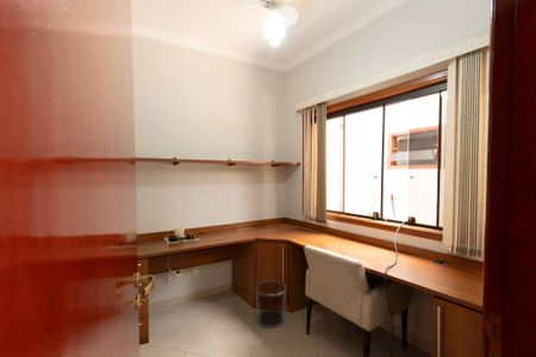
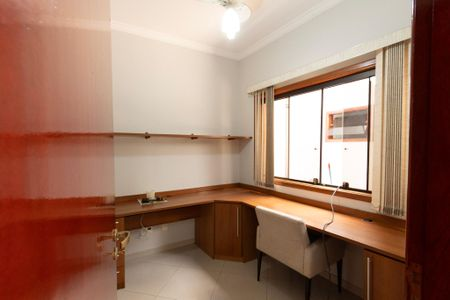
- waste bin [254,278,287,328]
